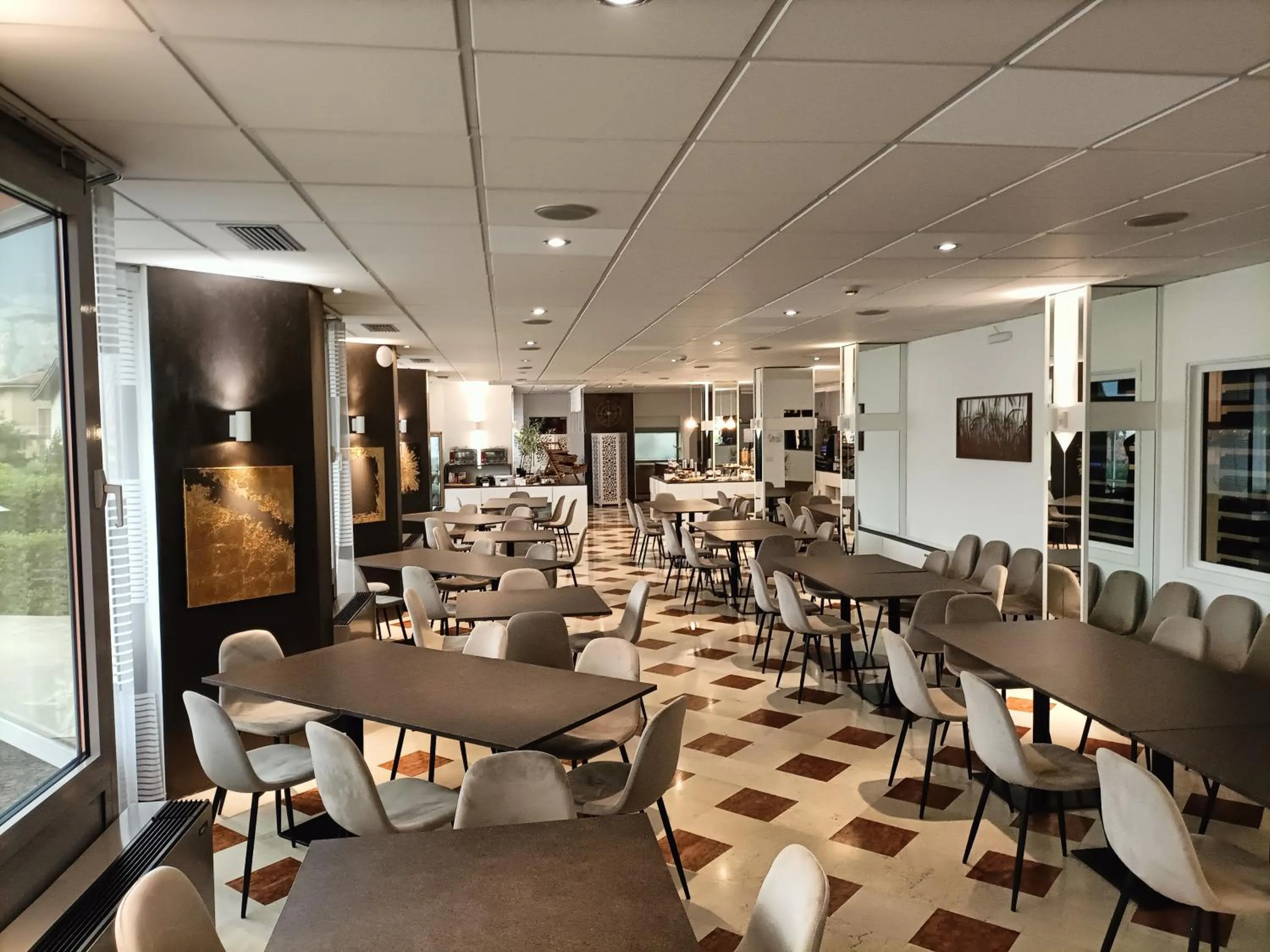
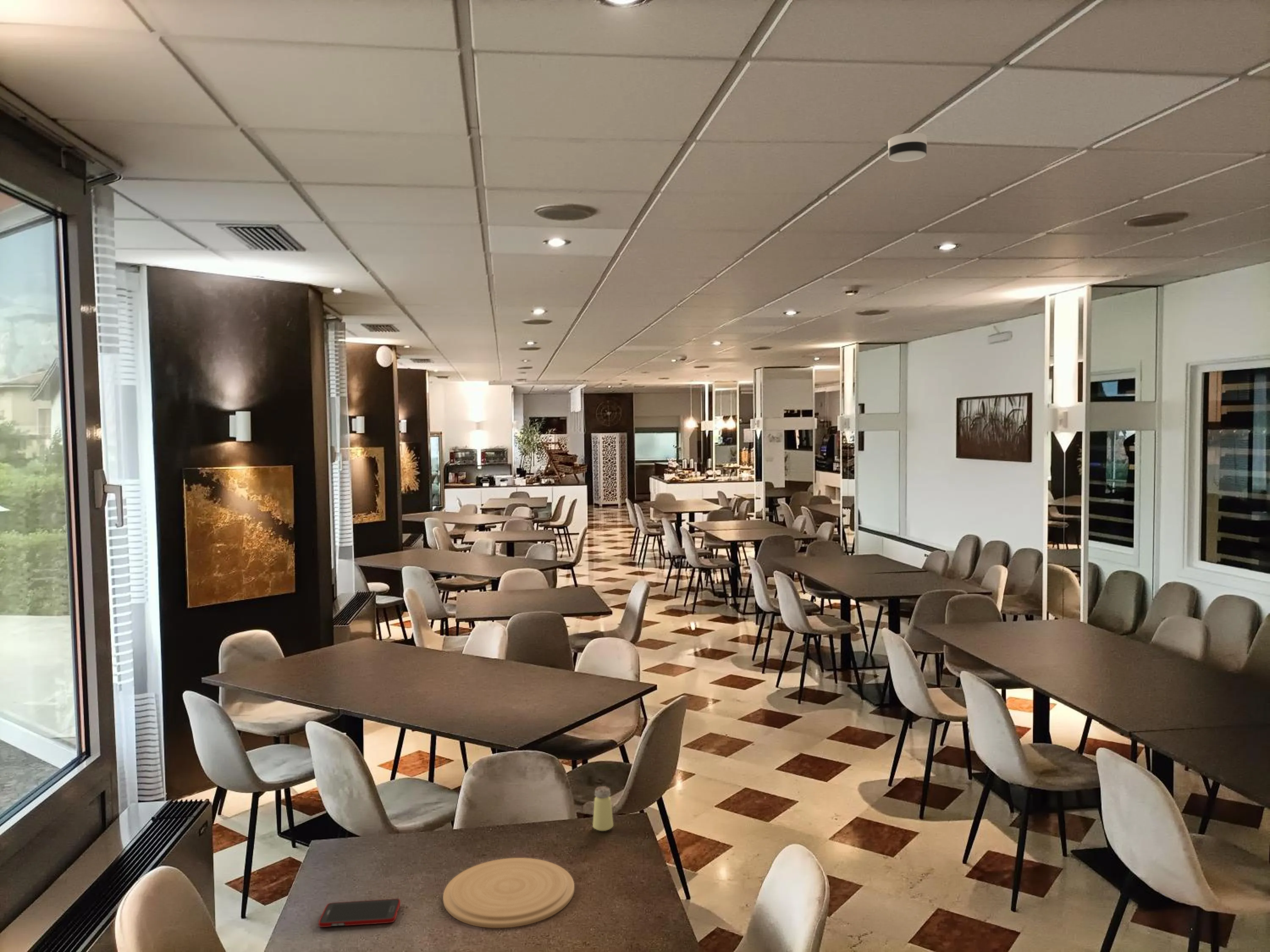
+ cell phone [318,898,401,927]
+ smoke detector [888,132,928,162]
+ saltshaker [592,786,614,831]
+ plate [442,857,575,928]
